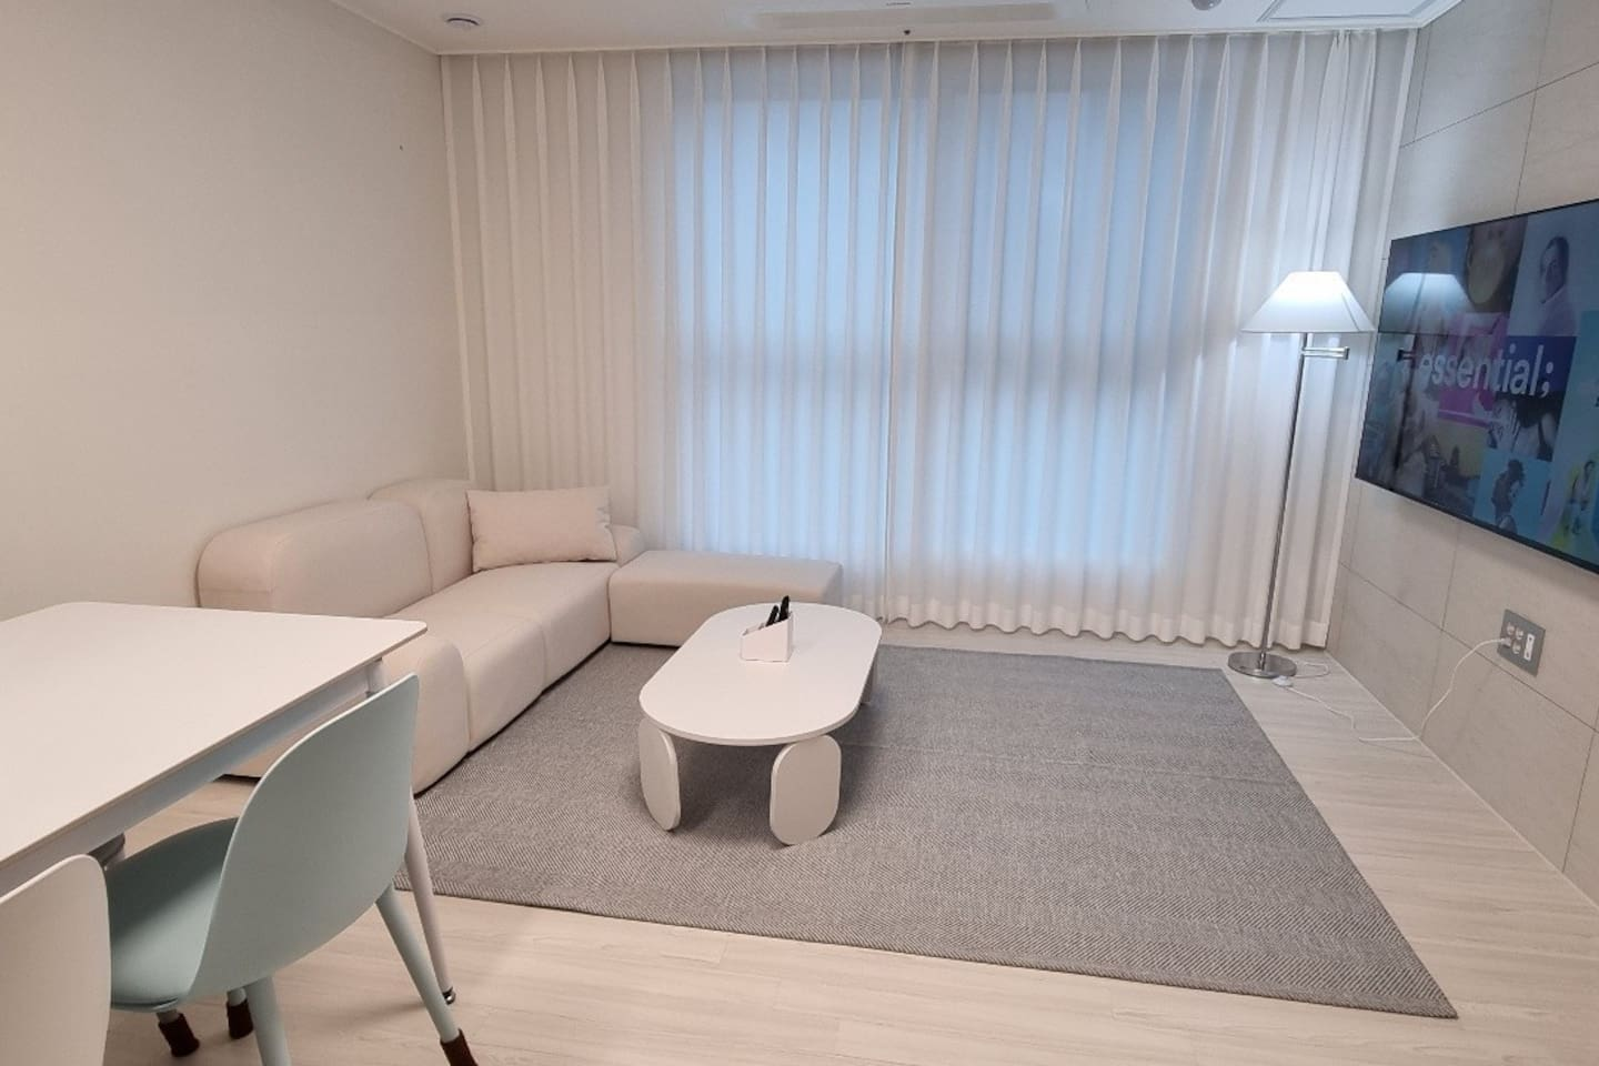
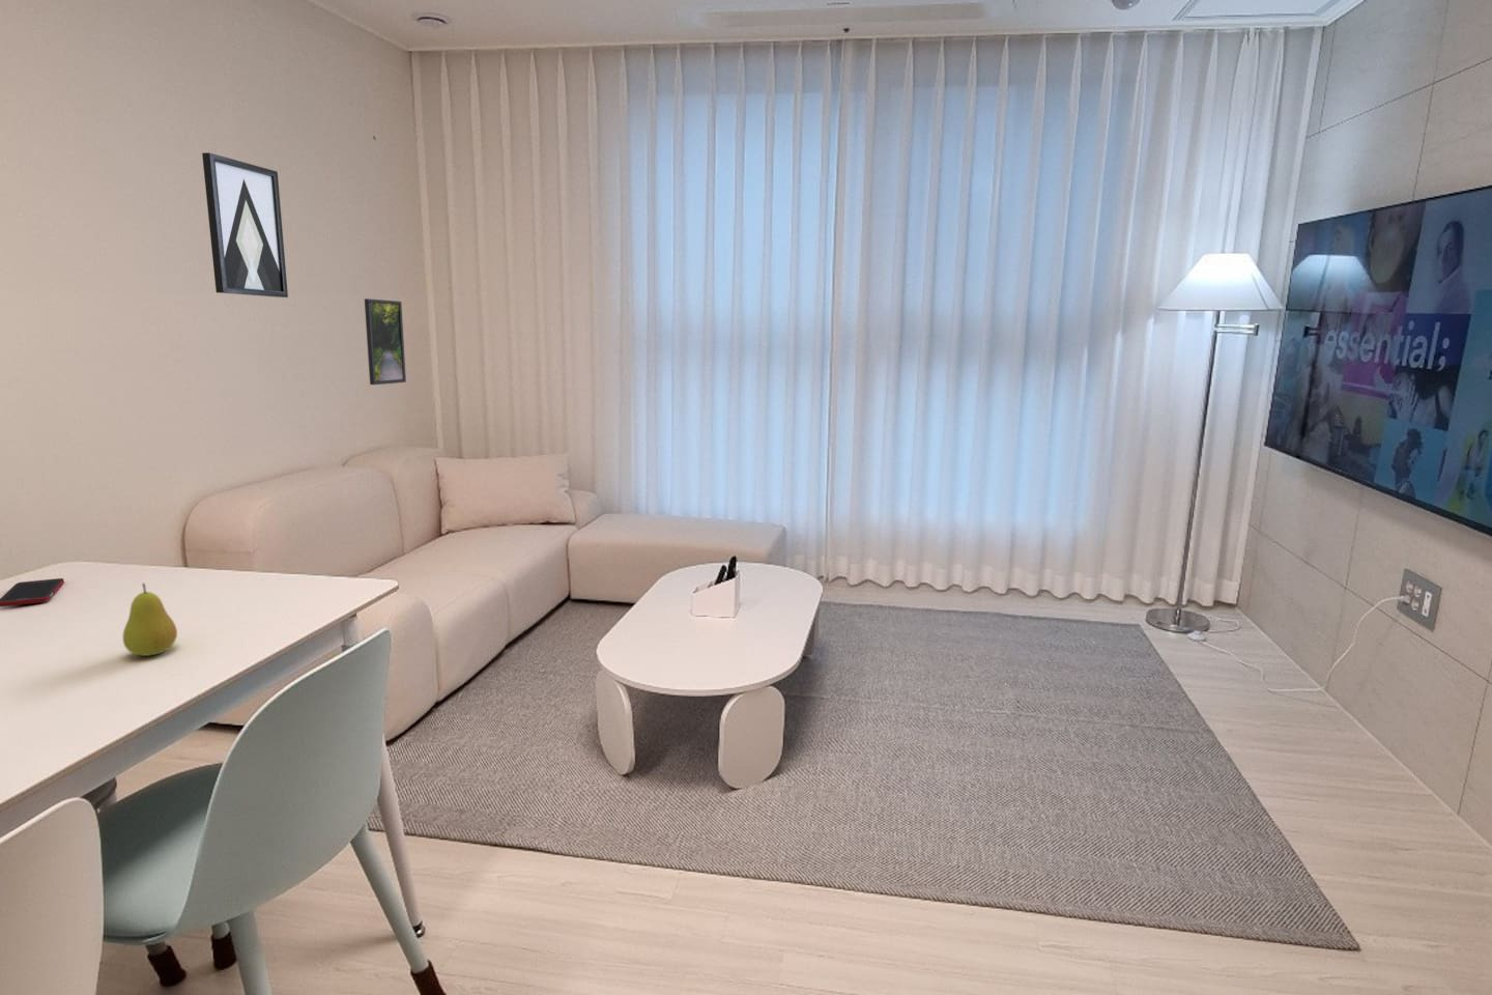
+ fruit [122,583,179,657]
+ cell phone [0,577,65,607]
+ wall art [201,151,289,299]
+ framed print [364,298,407,385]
